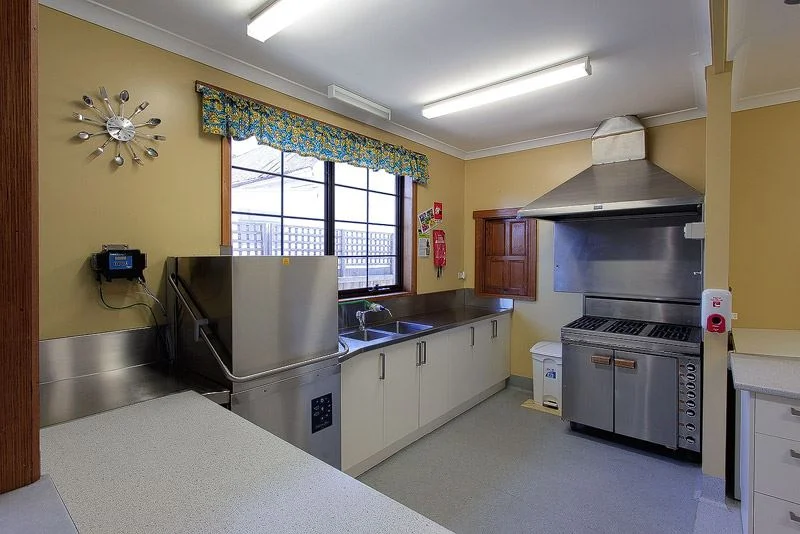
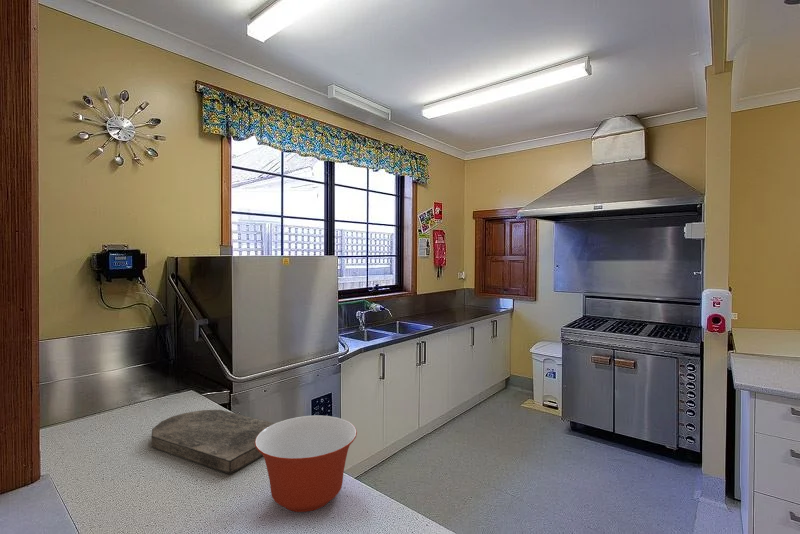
+ cutting board [151,409,276,475]
+ mixing bowl [255,415,358,513]
